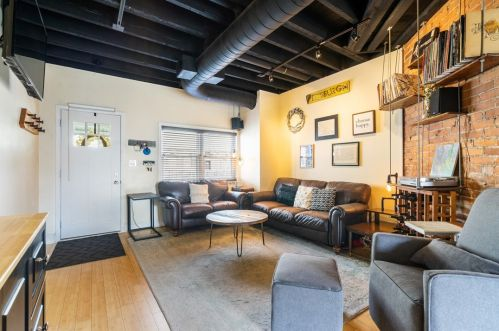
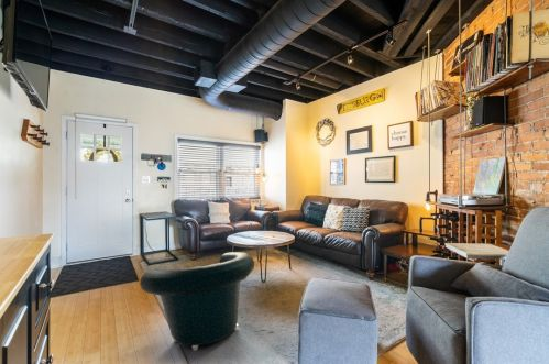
+ armchair [139,251,256,352]
